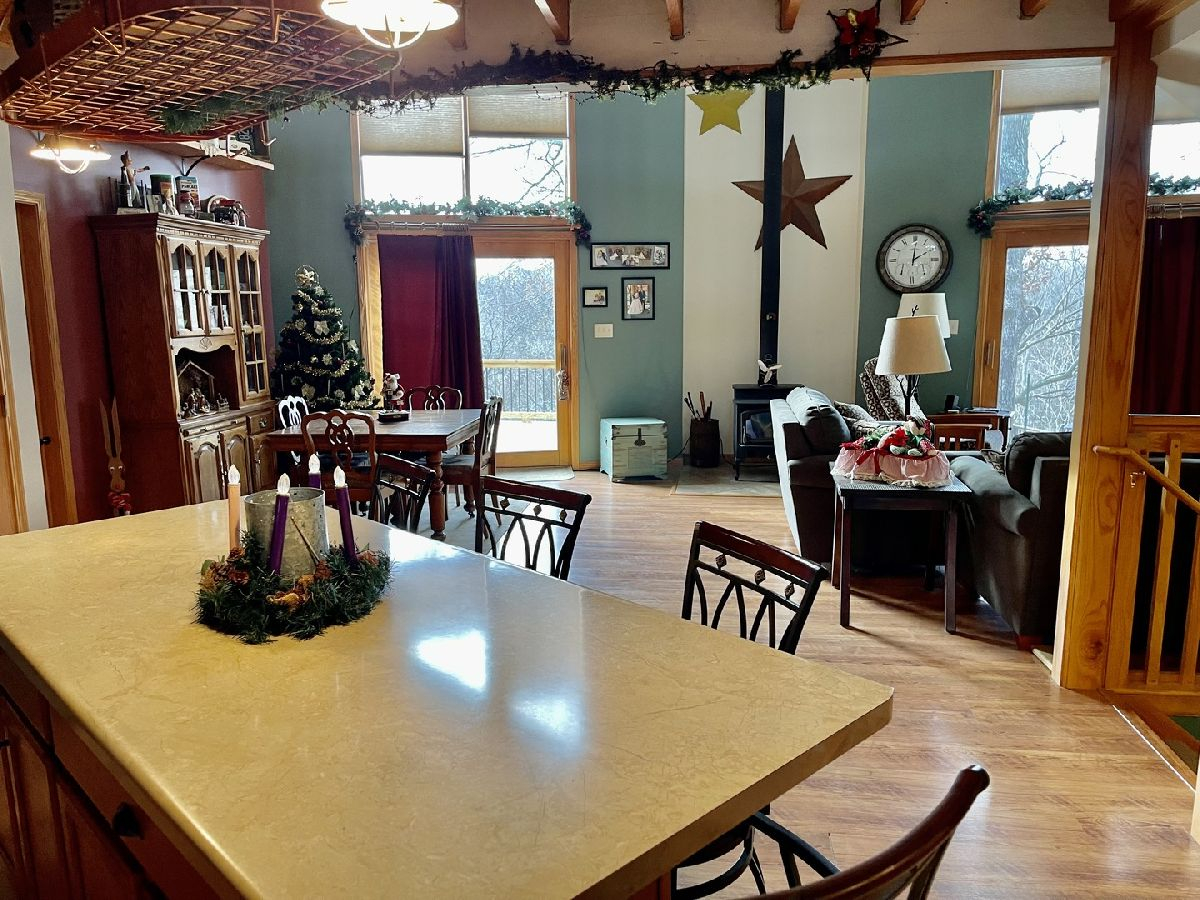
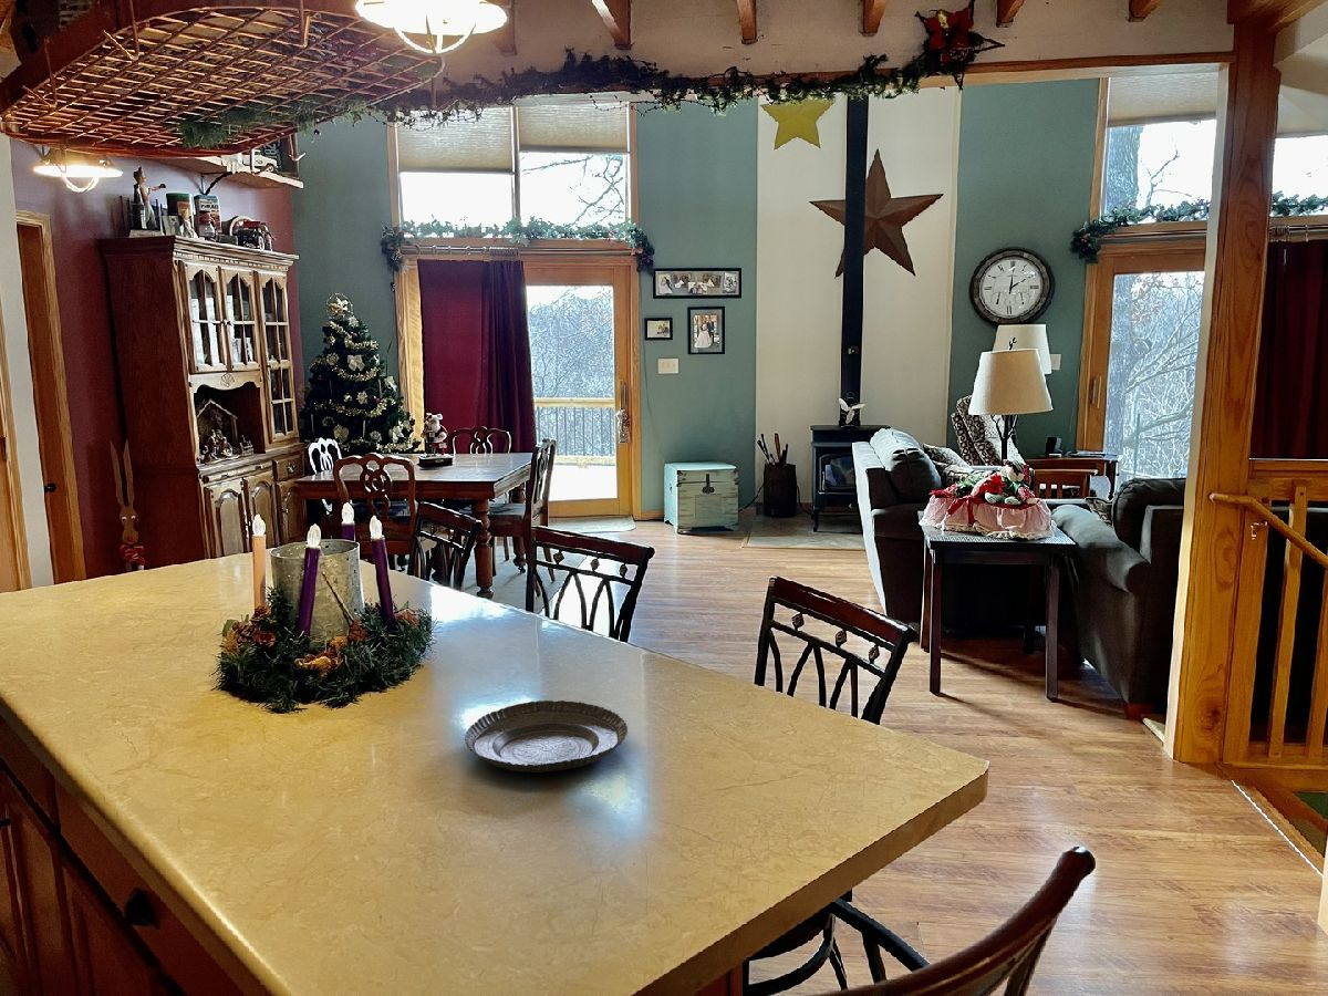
+ tart tin [464,699,629,774]
